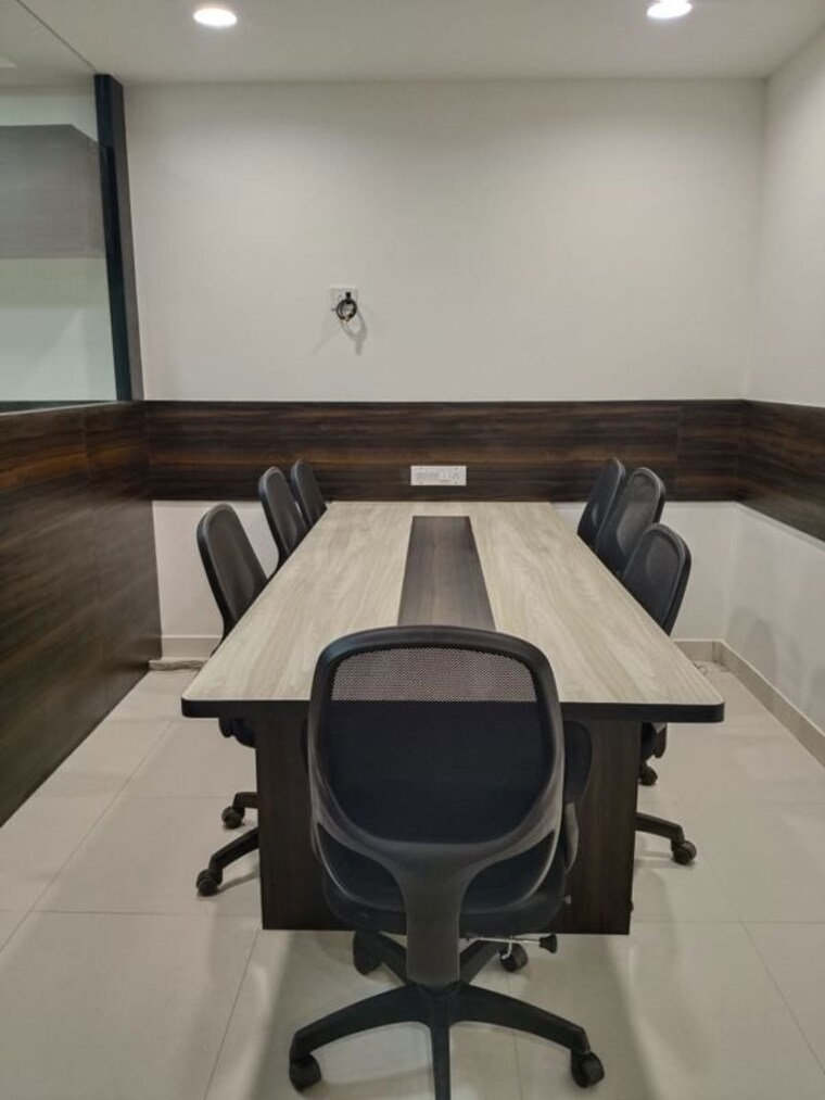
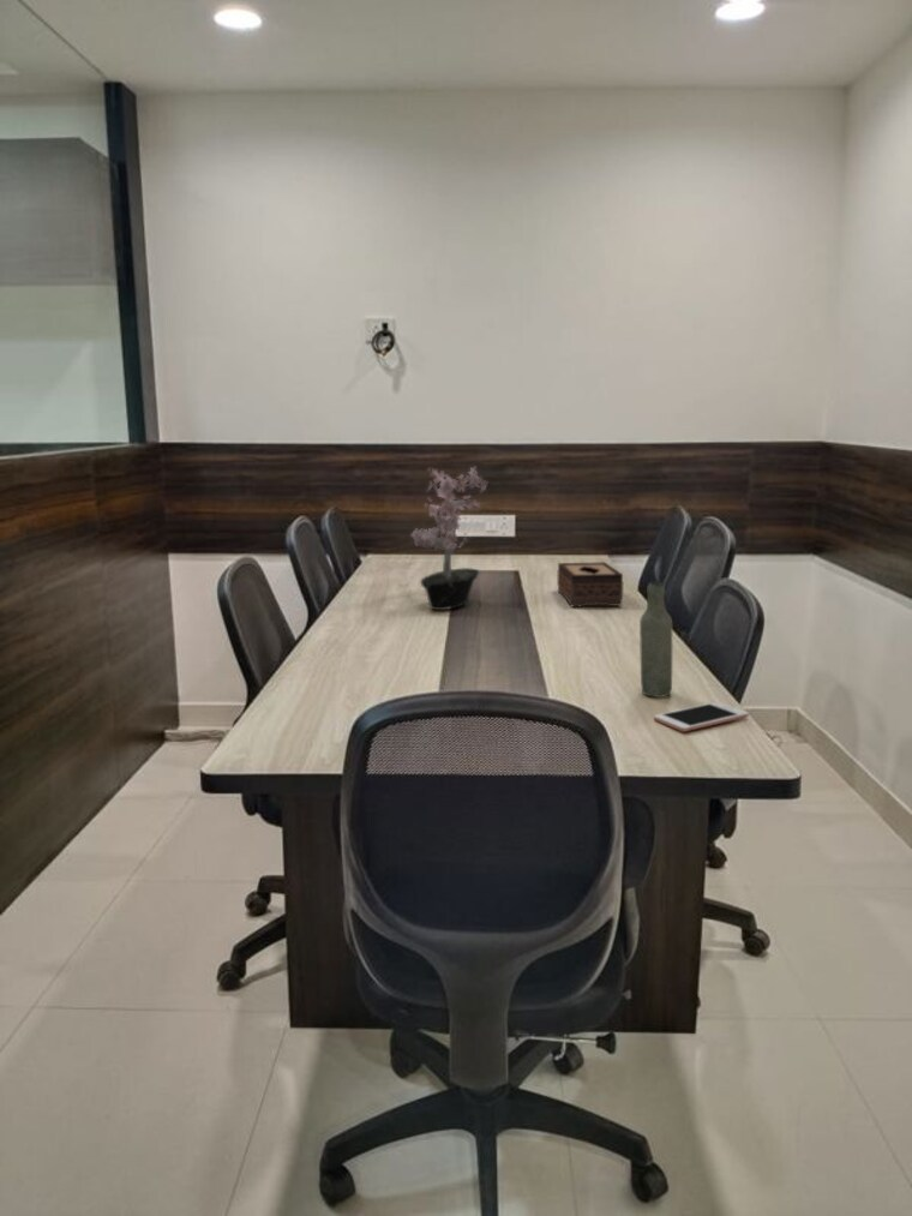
+ bottle [638,581,673,699]
+ tissue box [556,561,624,607]
+ cell phone [653,701,750,733]
+ potted plant [410,465,488,611]
